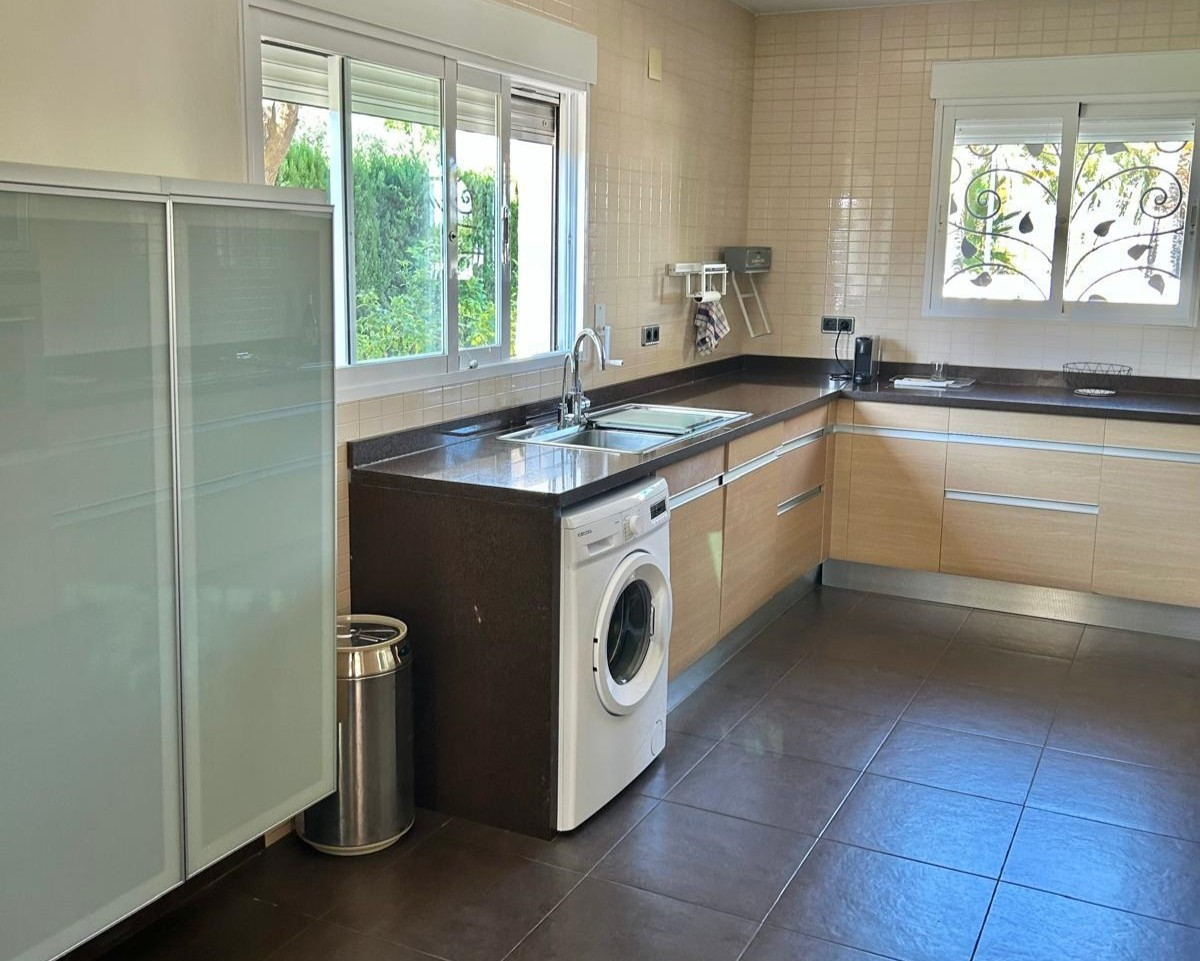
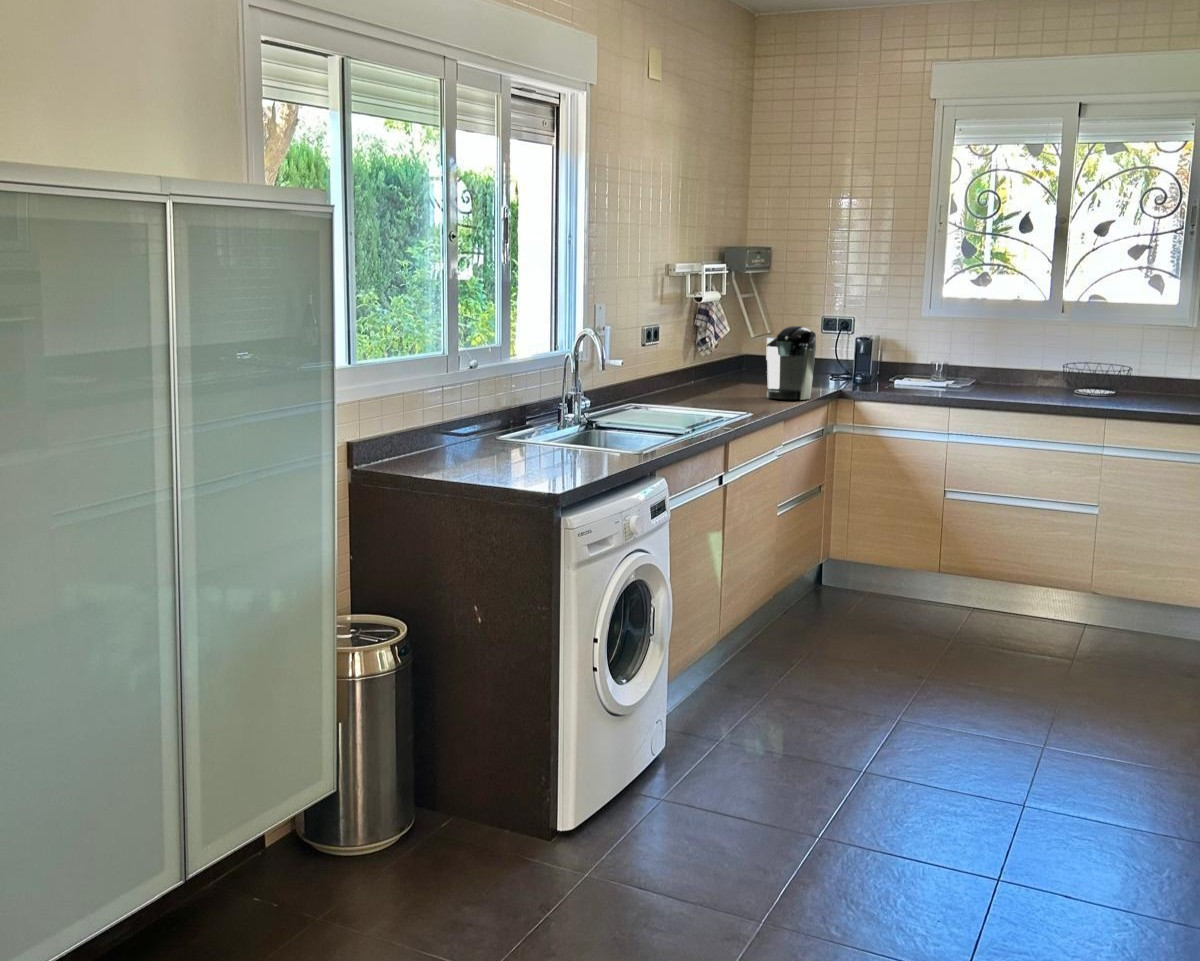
+ coffee maker [765,325,817,401]
